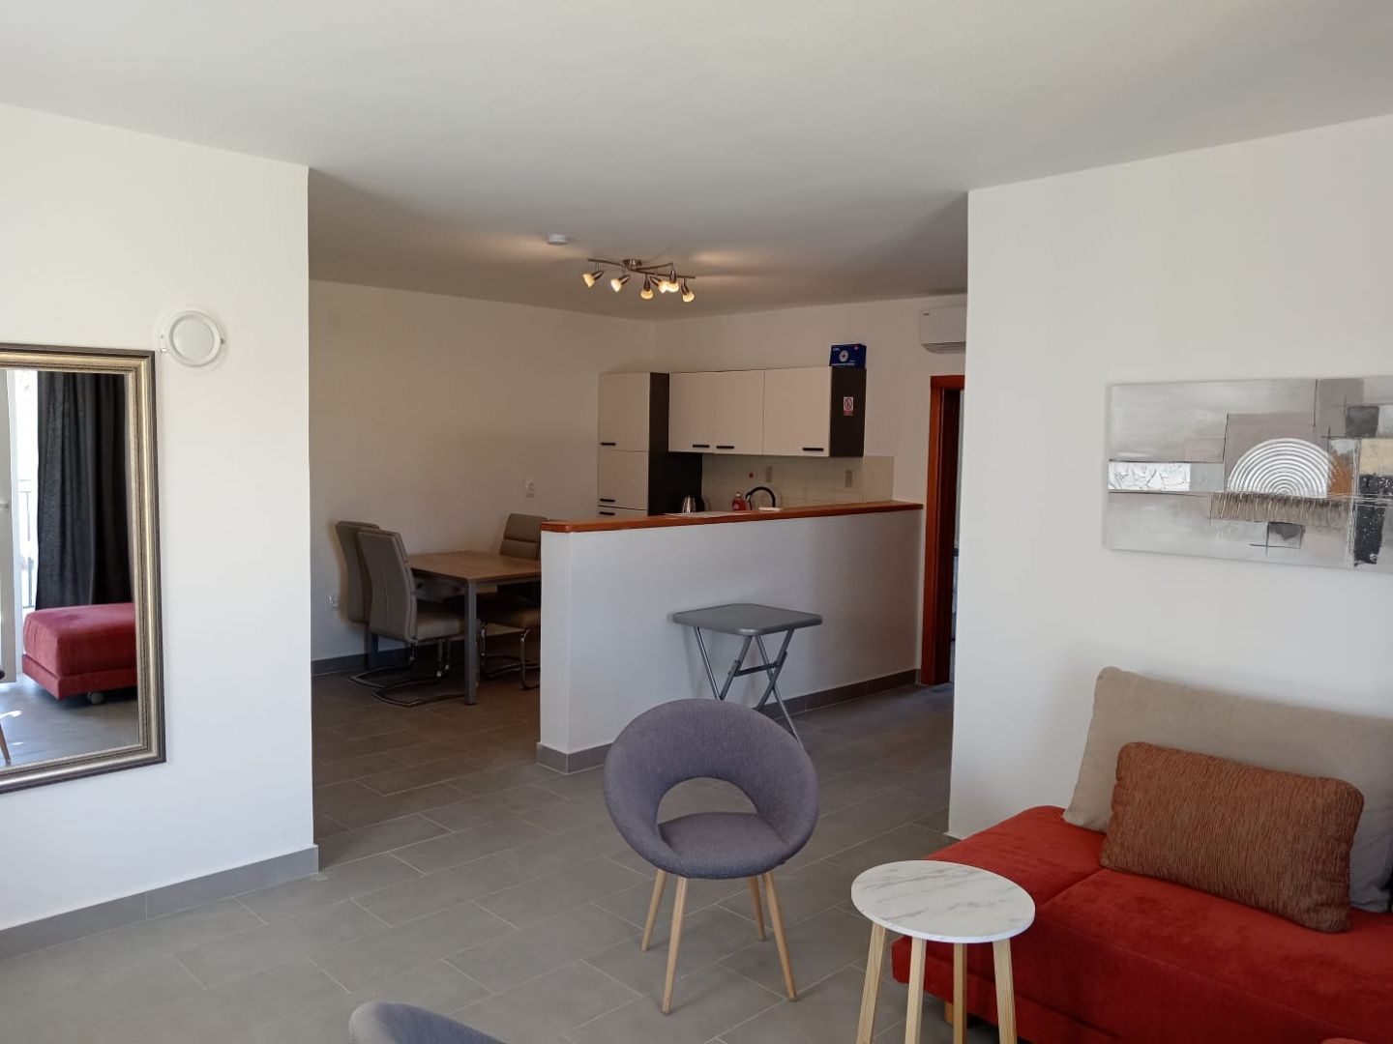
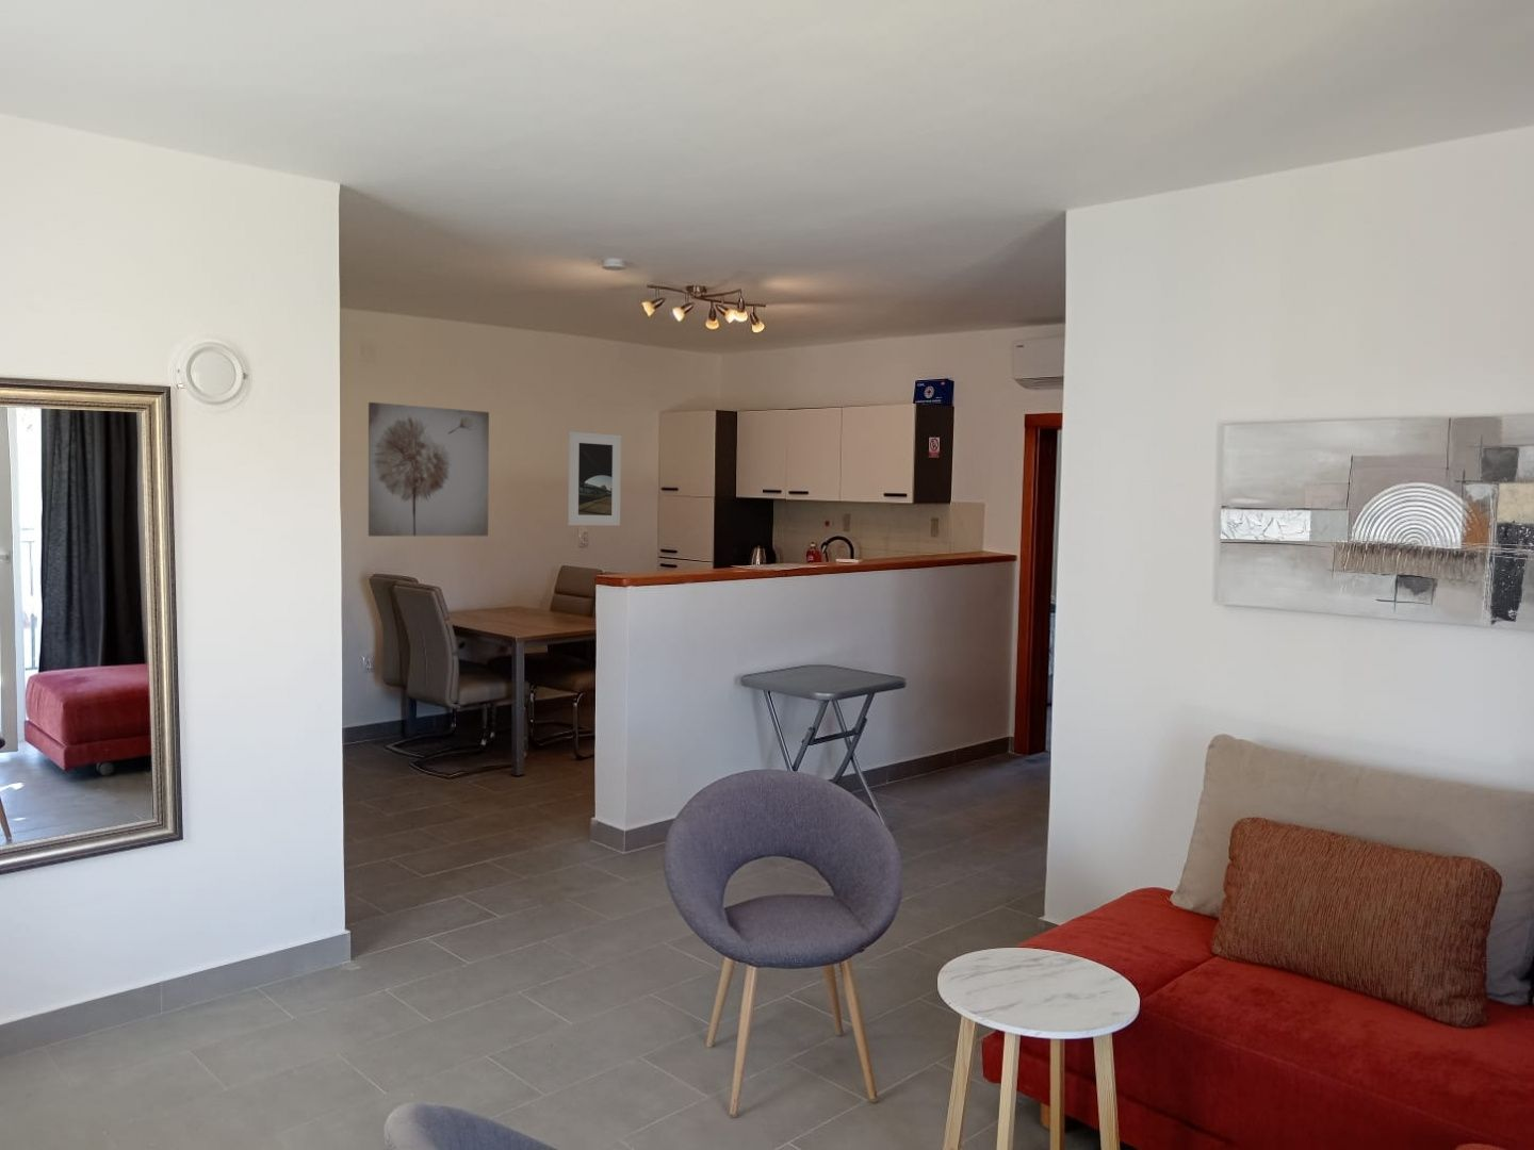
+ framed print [566,431,622,525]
+ wall art [367,401,490,538]
